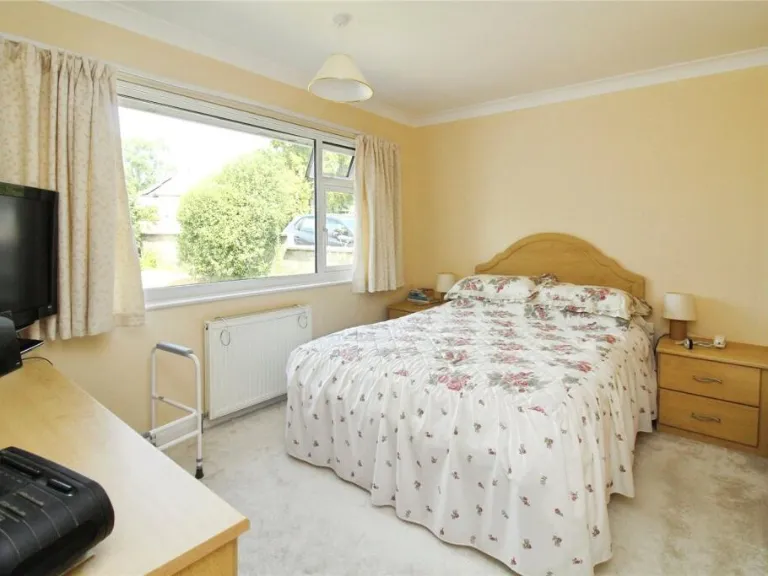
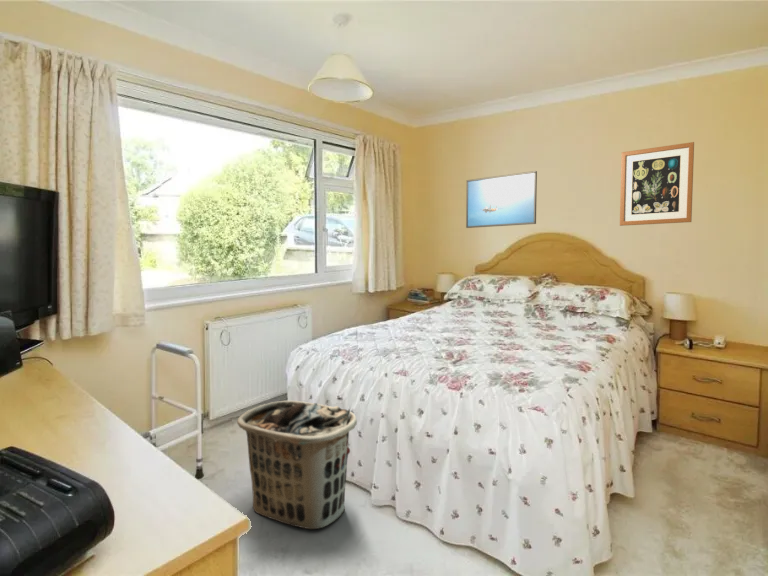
+ clothes hamper [236,400,358,530]
+ wall art [619,141,695,227]
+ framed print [465,170,538,229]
